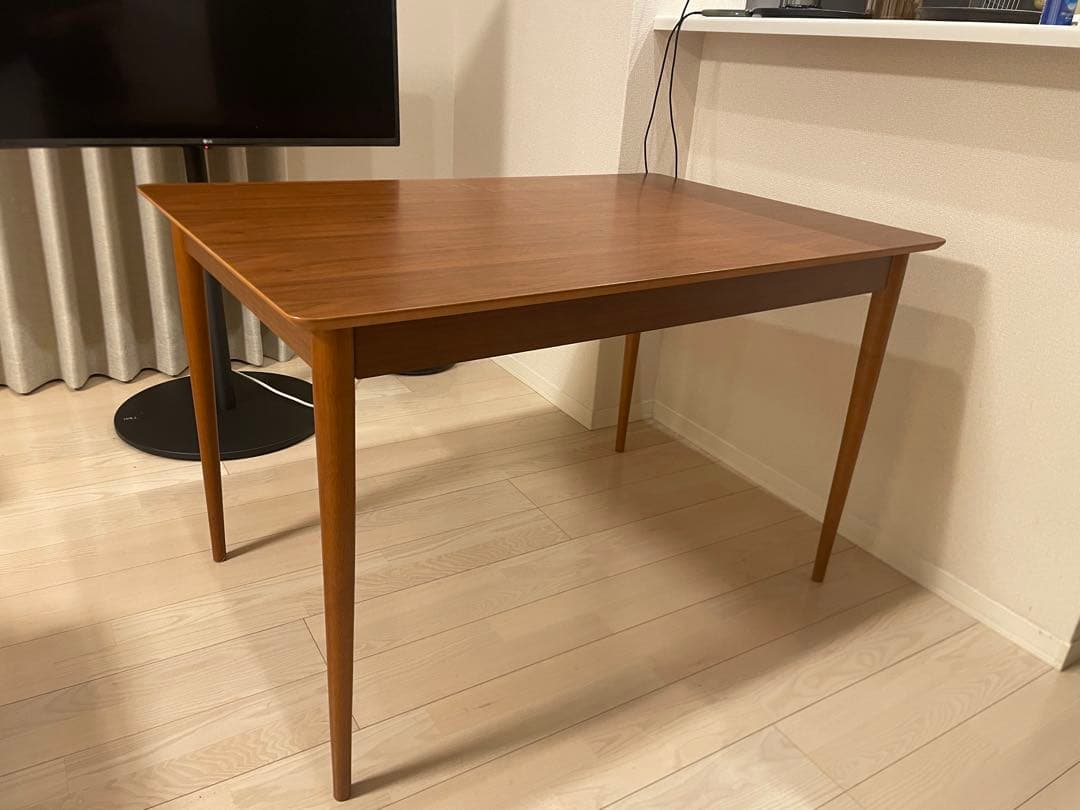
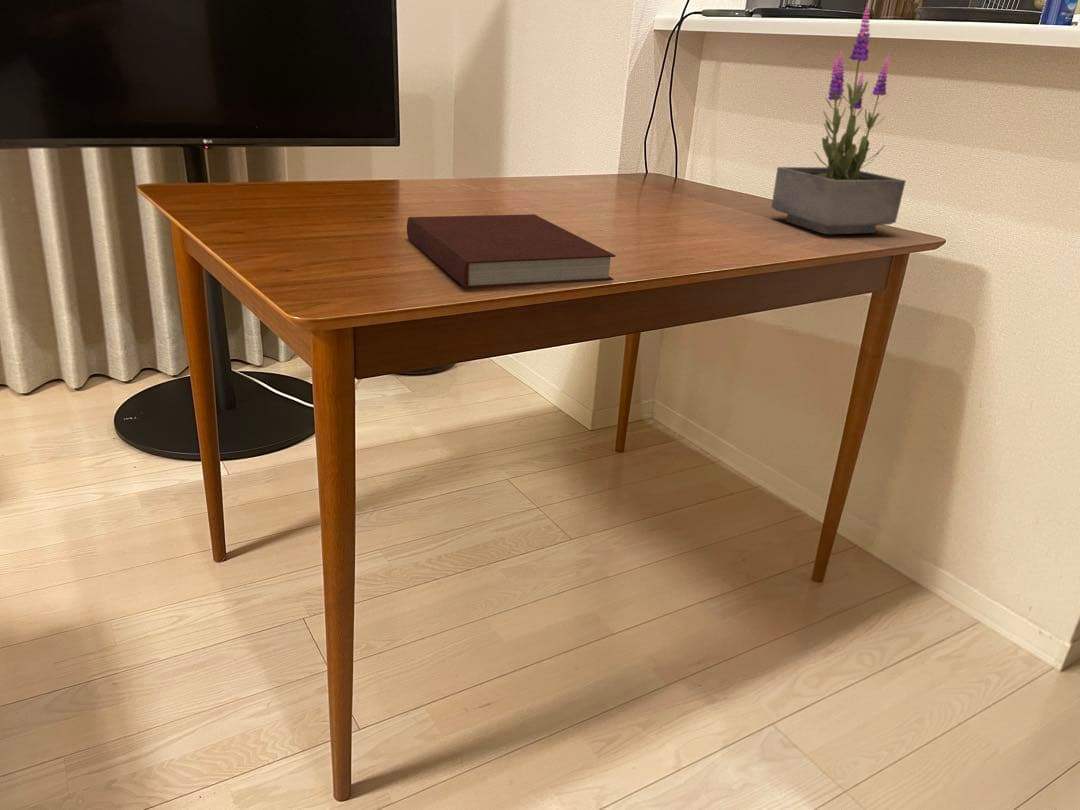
+ notebook [406,213,617,290]
+ potted plant [771,2,907,235]
